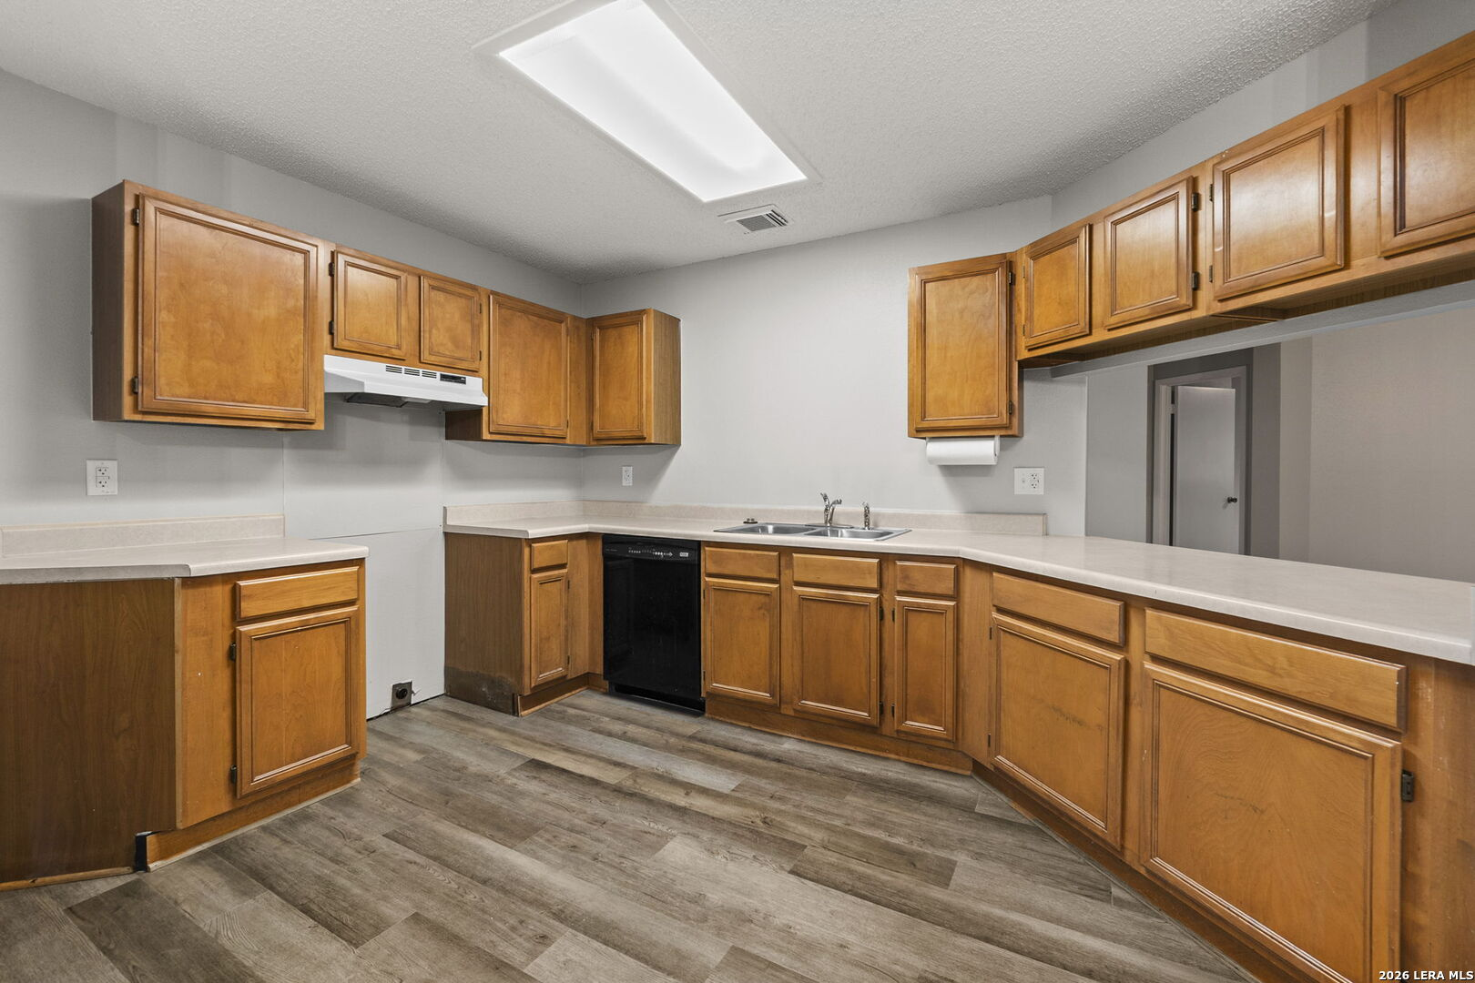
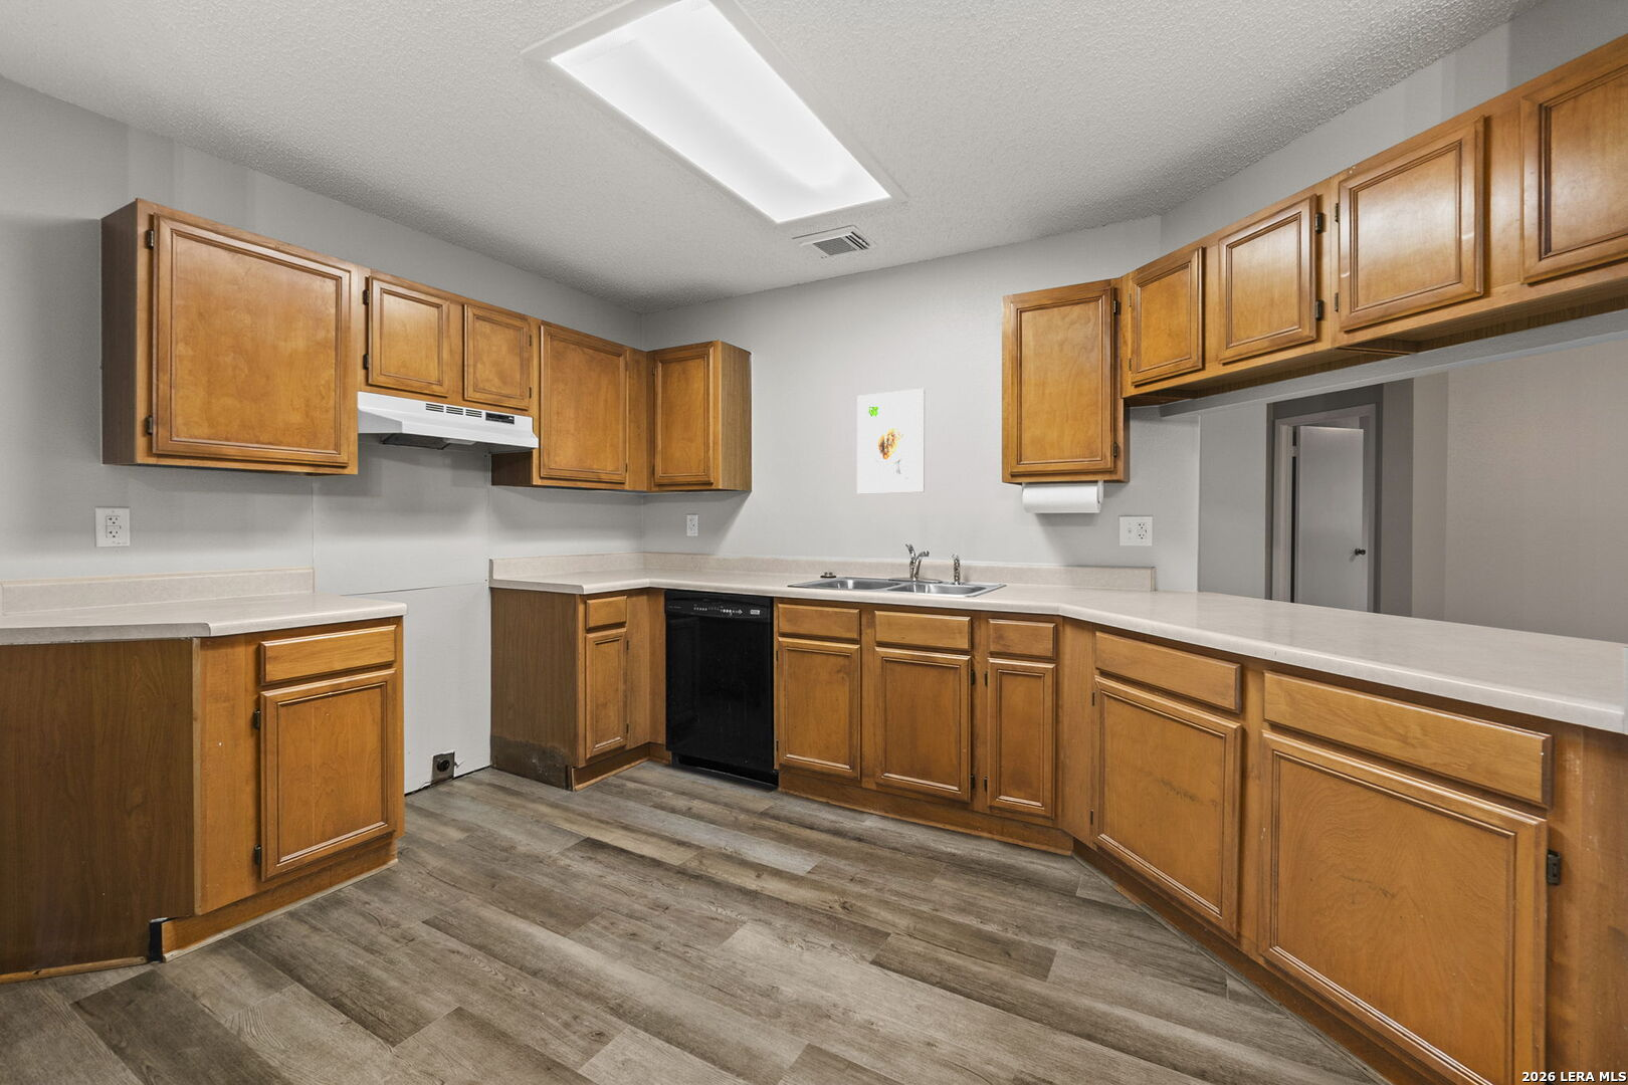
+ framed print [856,388,925,495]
